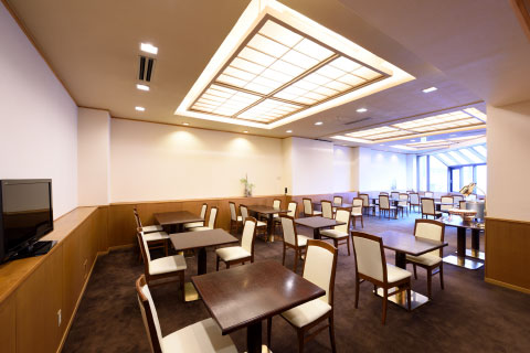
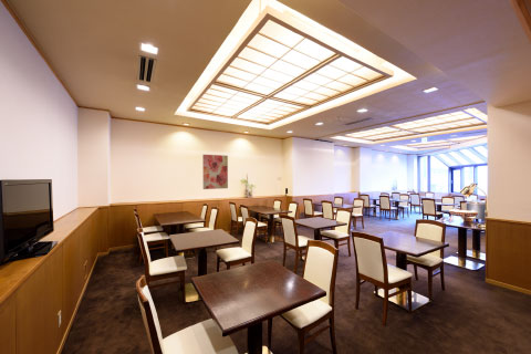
+ wall art [201,154,229,190]
